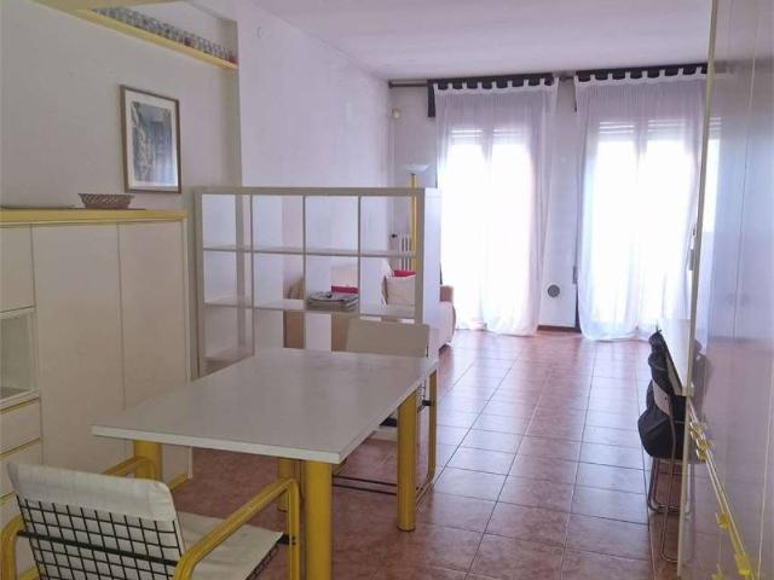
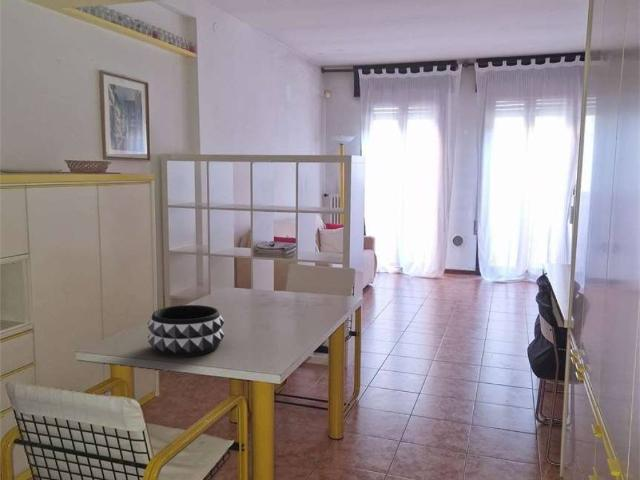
+ decorative bowl [146,304,226,358]
